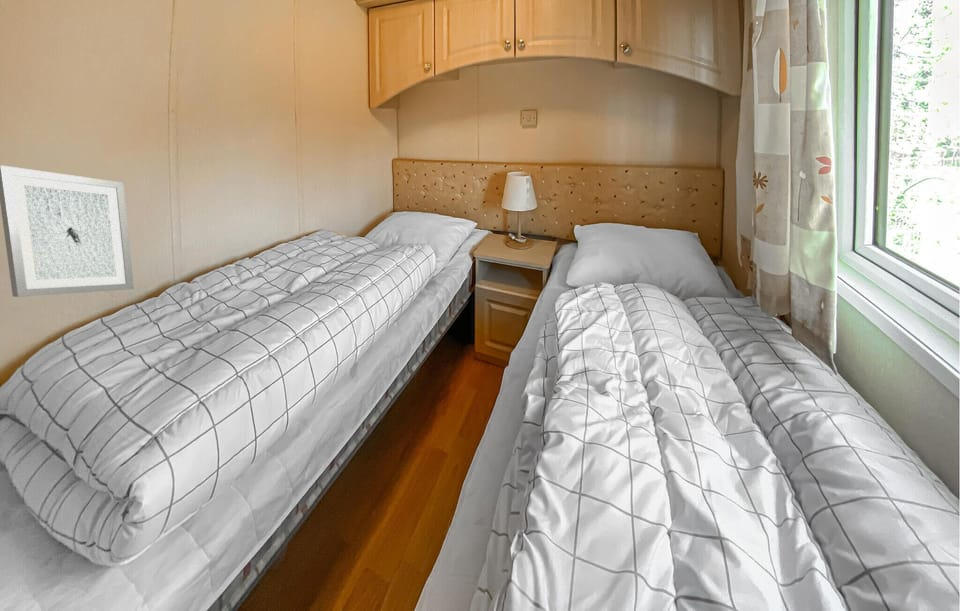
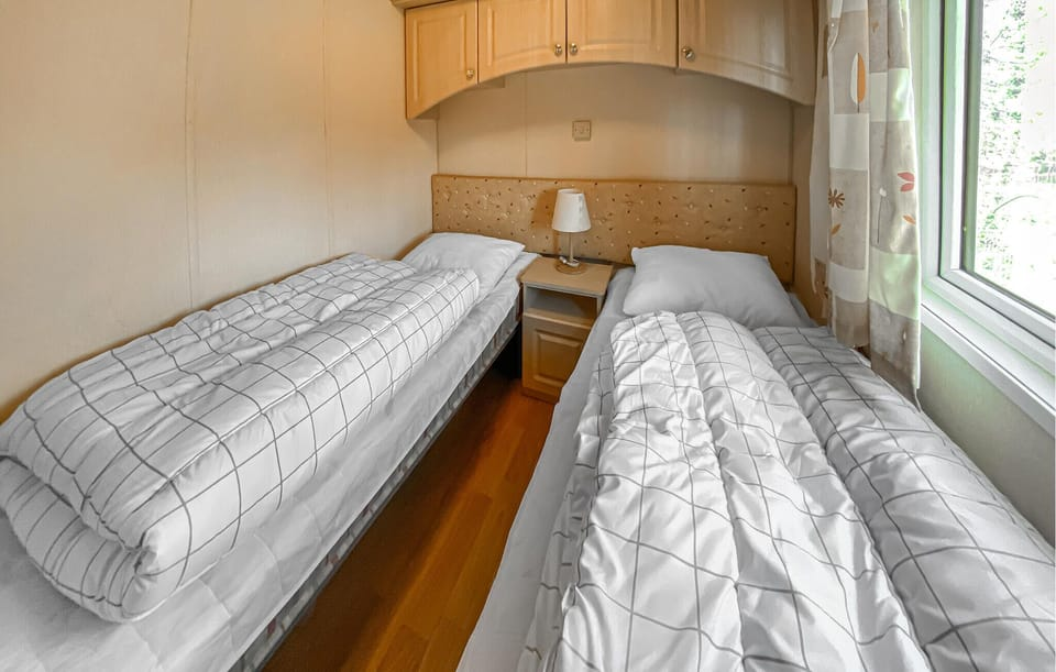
- wall art [0,164,135,298]
